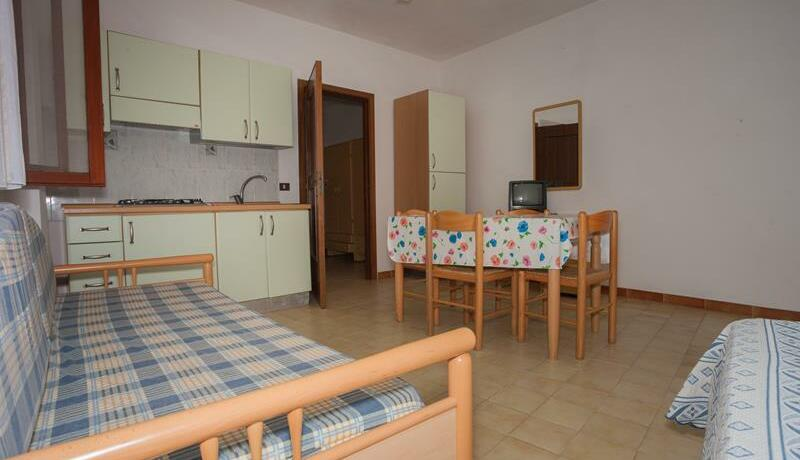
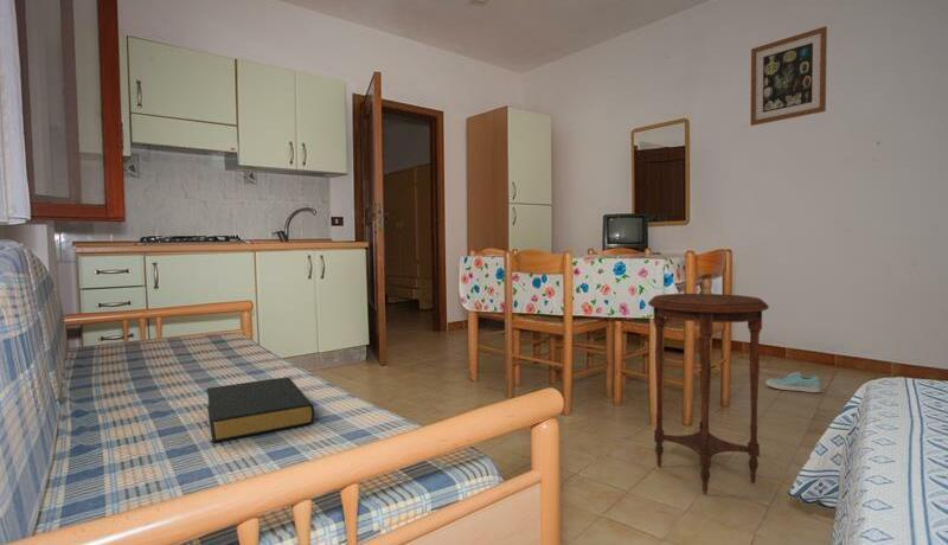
+ hardback book [206,376,315,443]
+ sneaker [764,371,821,393]
+ wall art [749,25,828,127]
+ side table [647,293,770,495]
